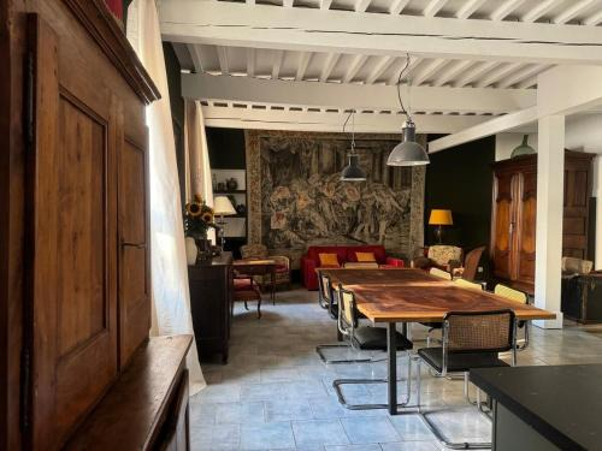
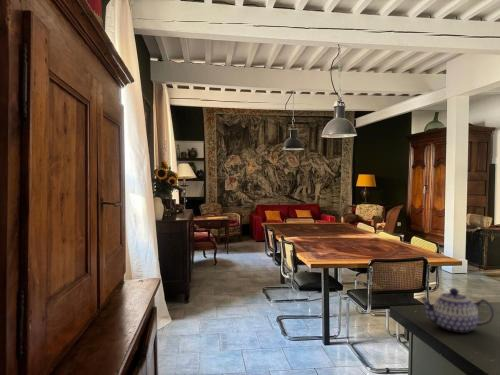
+ teapot [419,287,495,334]
